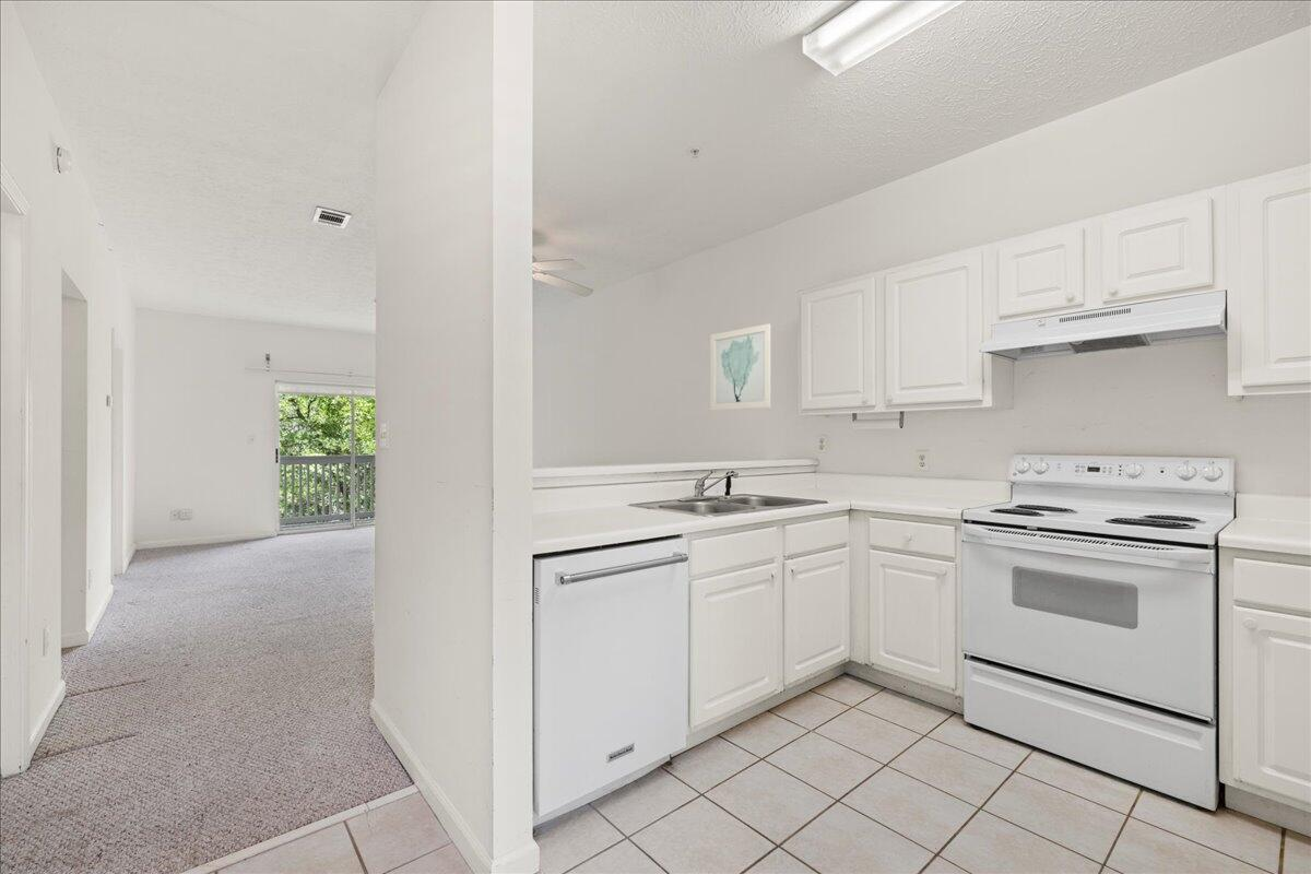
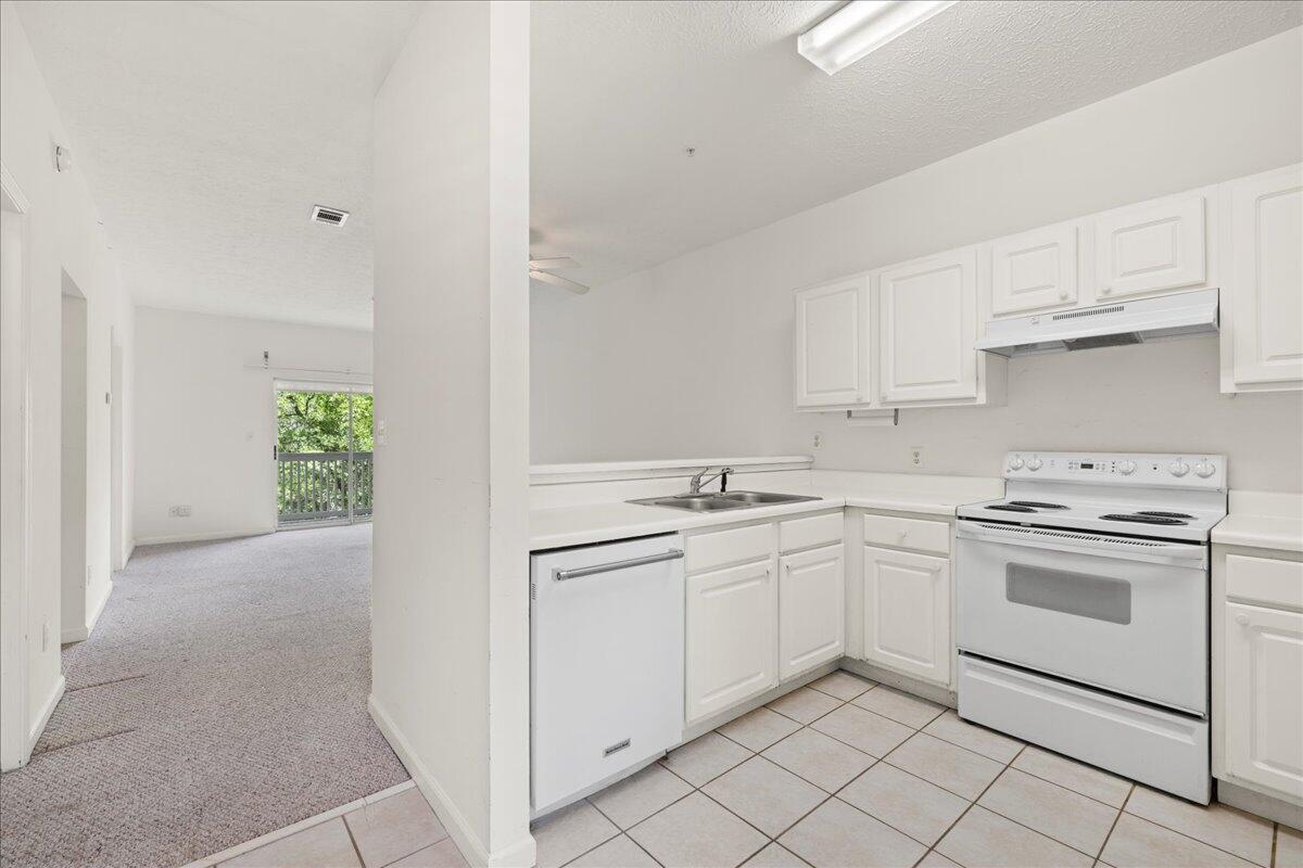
- wall art [709,322,771,412]
